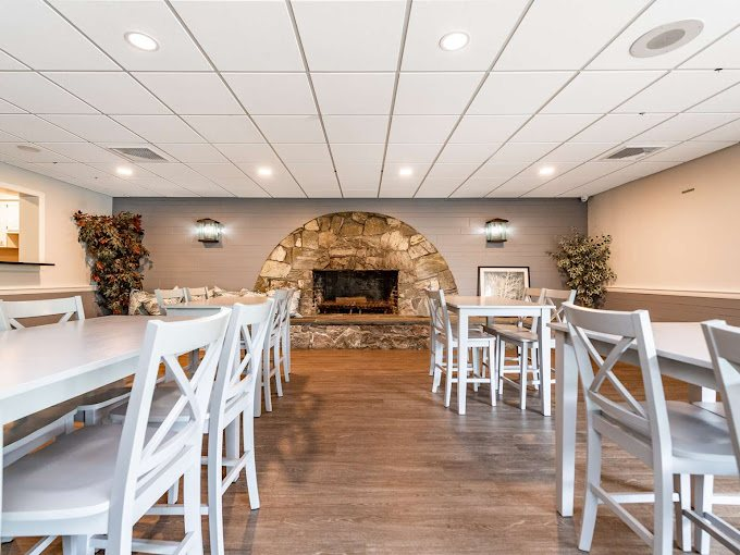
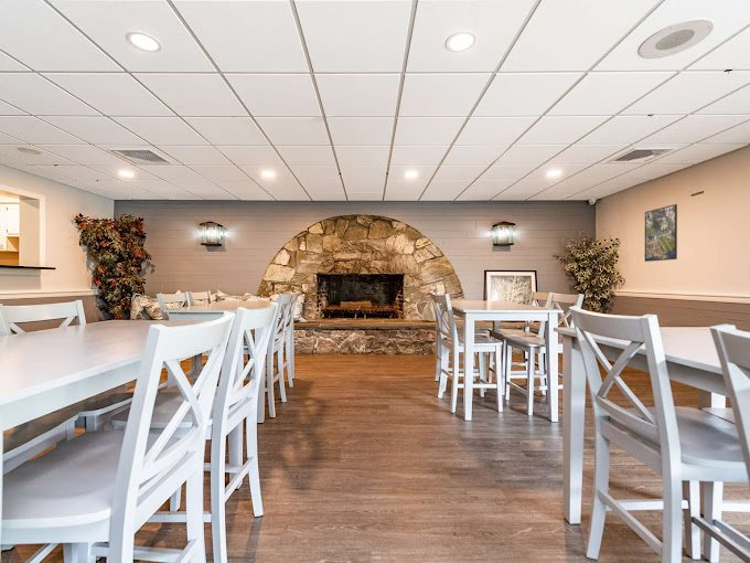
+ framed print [644,203,678,263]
